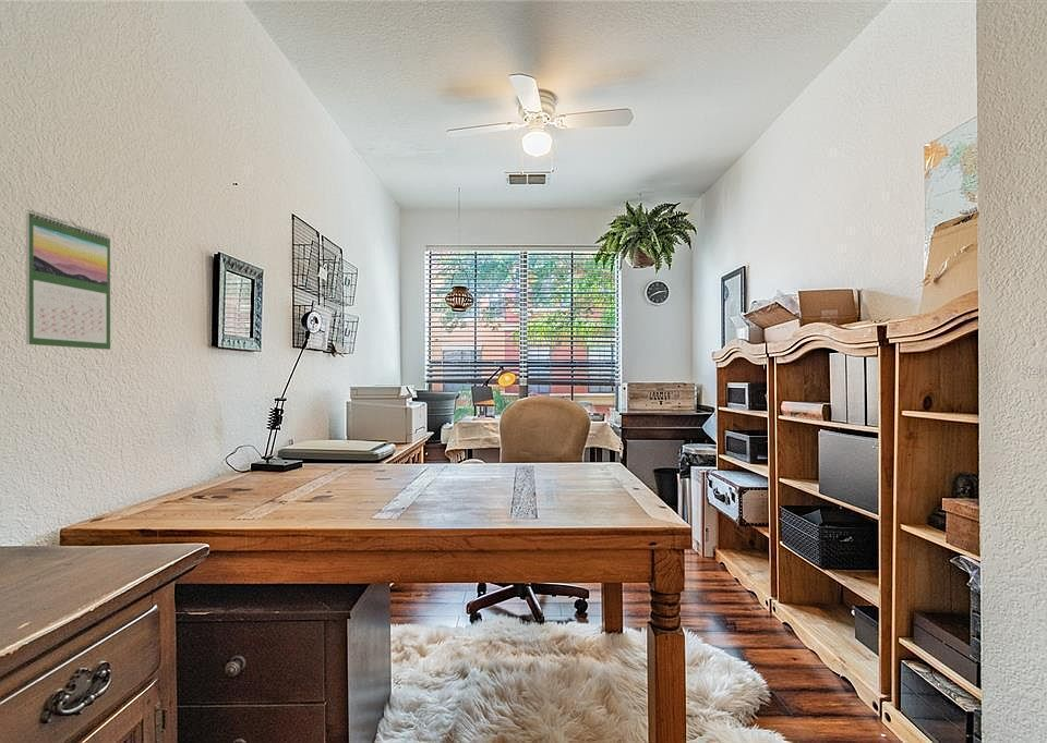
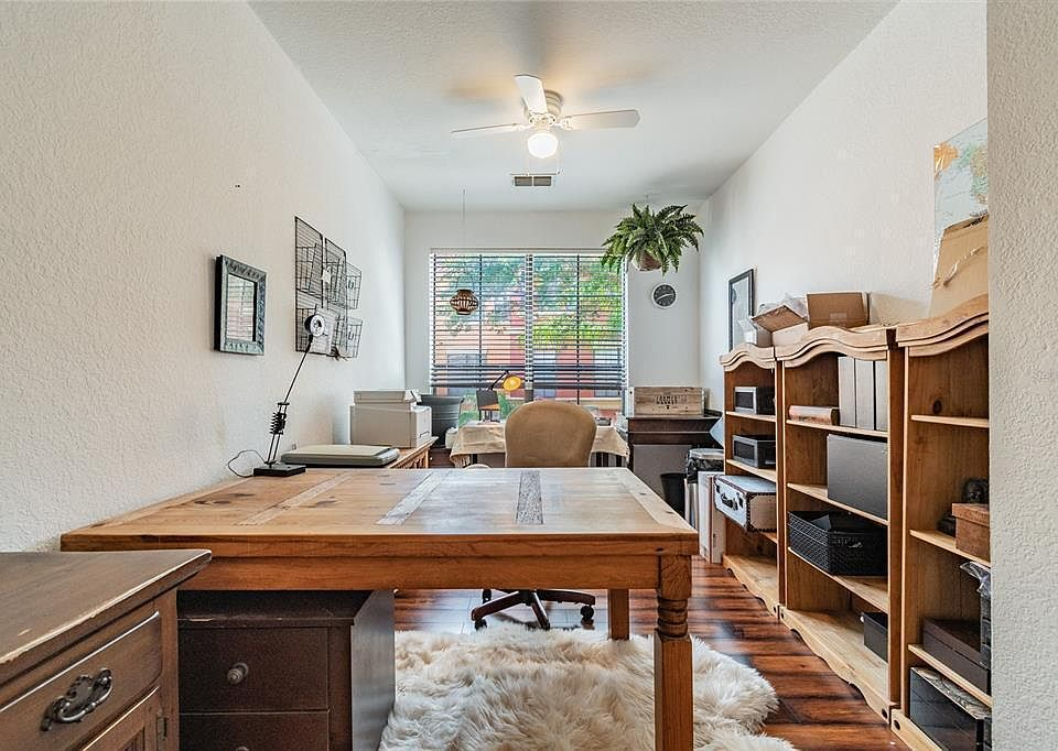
- calendar [25,208,111,351]
